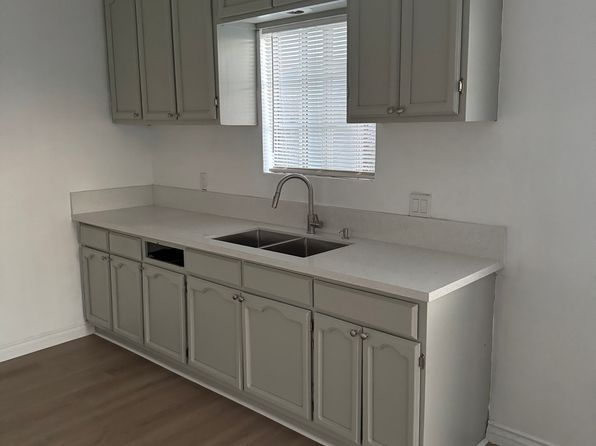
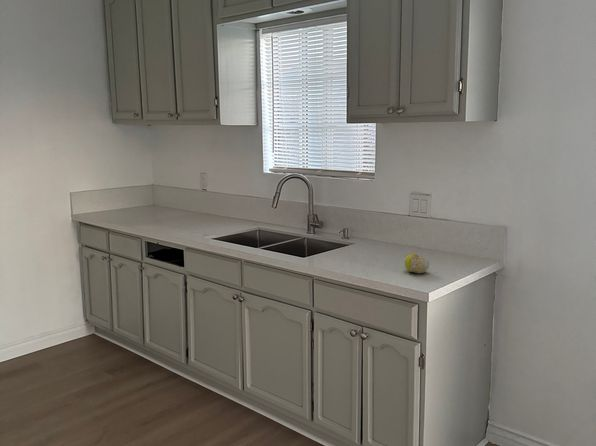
+ fruit [404,253,430,274]
